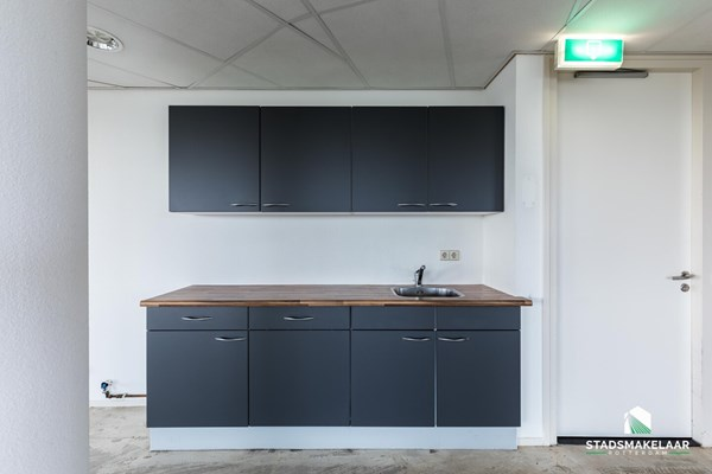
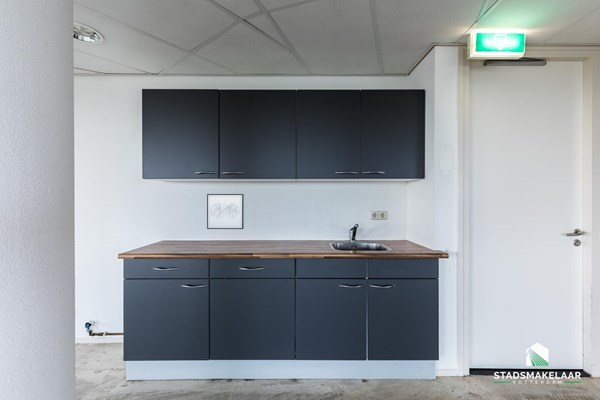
+ wall art [206,193,245,230]
